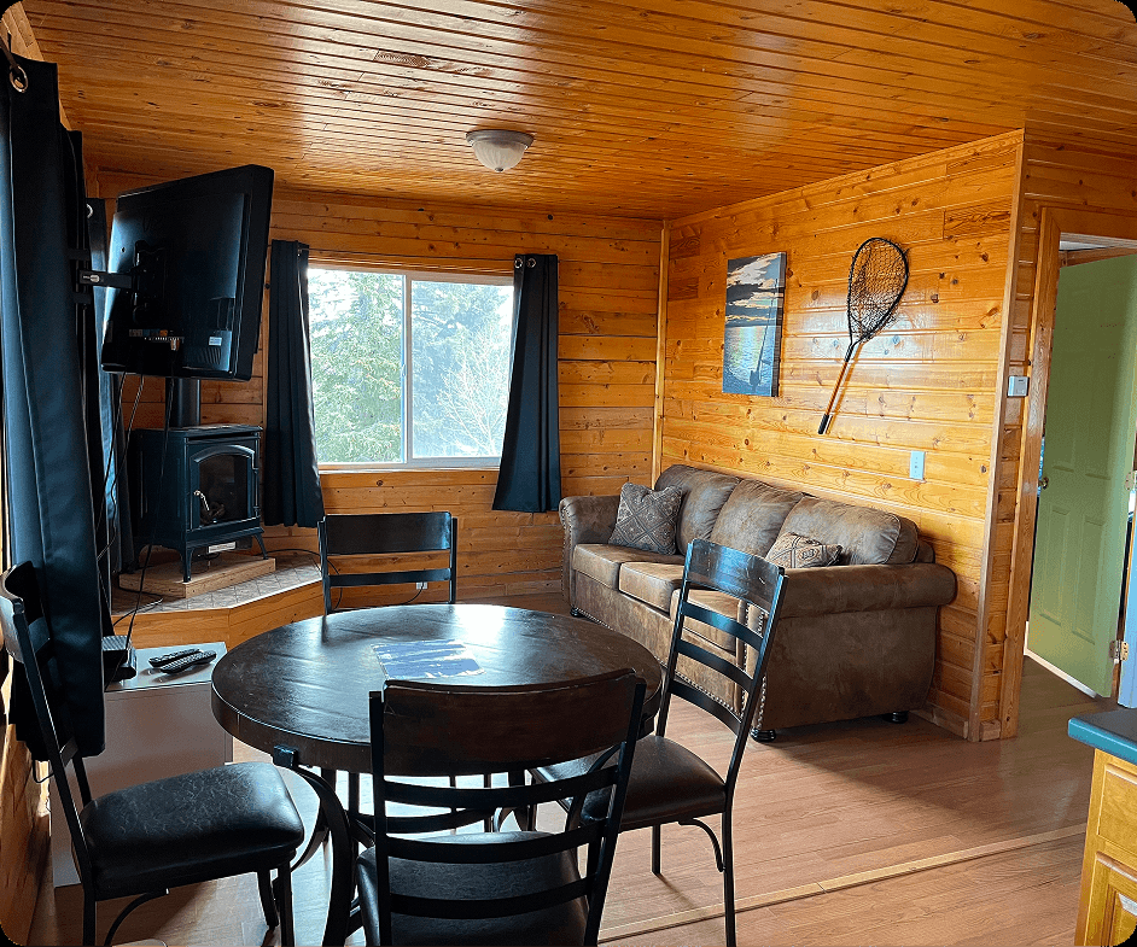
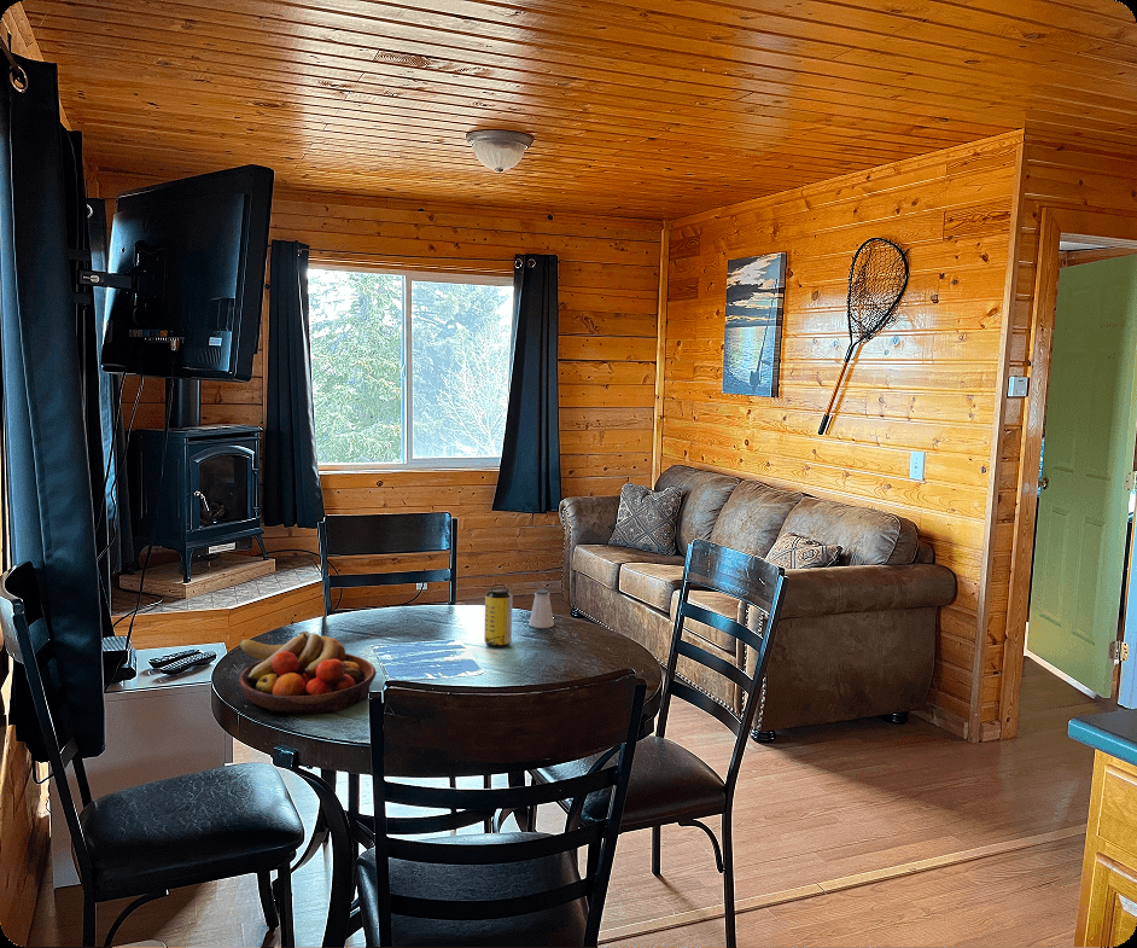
+ fruit bowl [238,630,378,715]
+ saltshaker [527,588,555,629]
+ beverage can [483,586,514,649]
